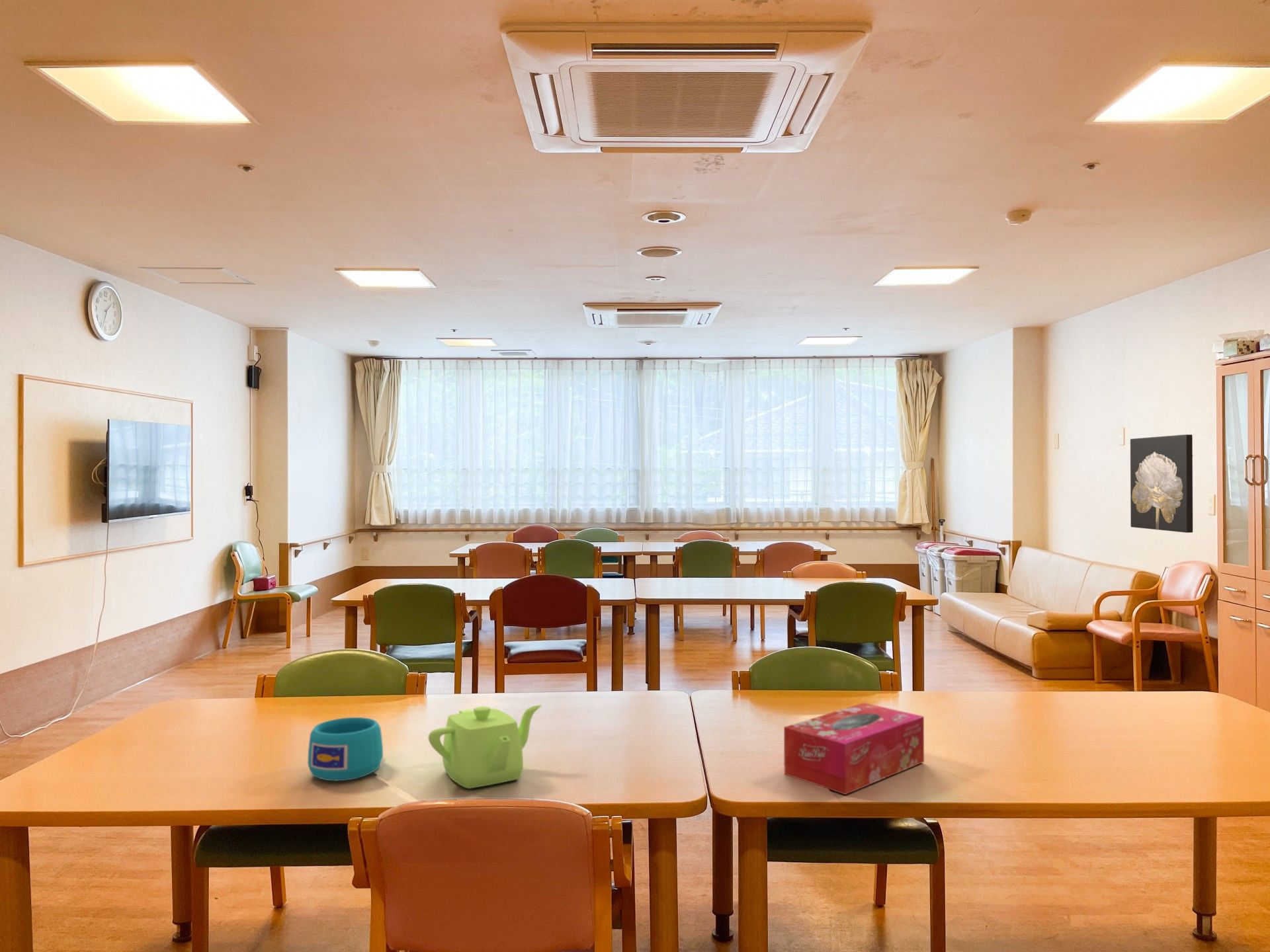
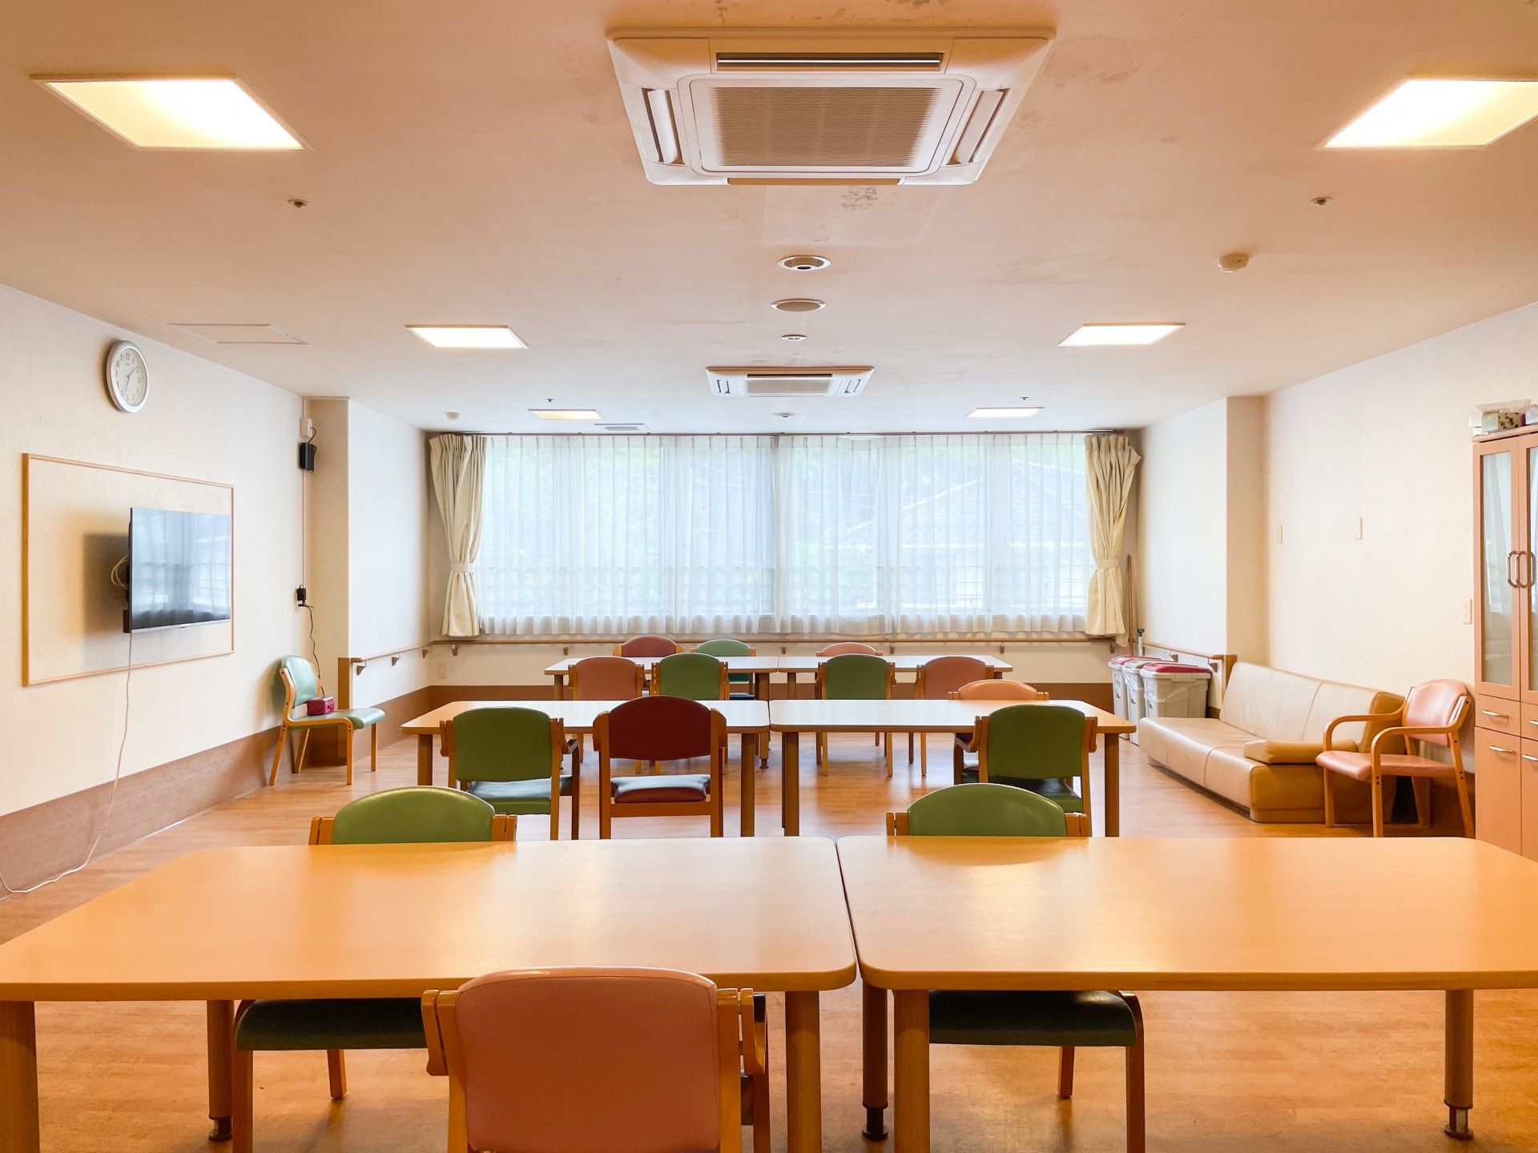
- teapot [427,704,542,789]
- cup [307,717,384,781]
- wall art [1130,434,1193,534]
- tissue box [783,702,925,795]
